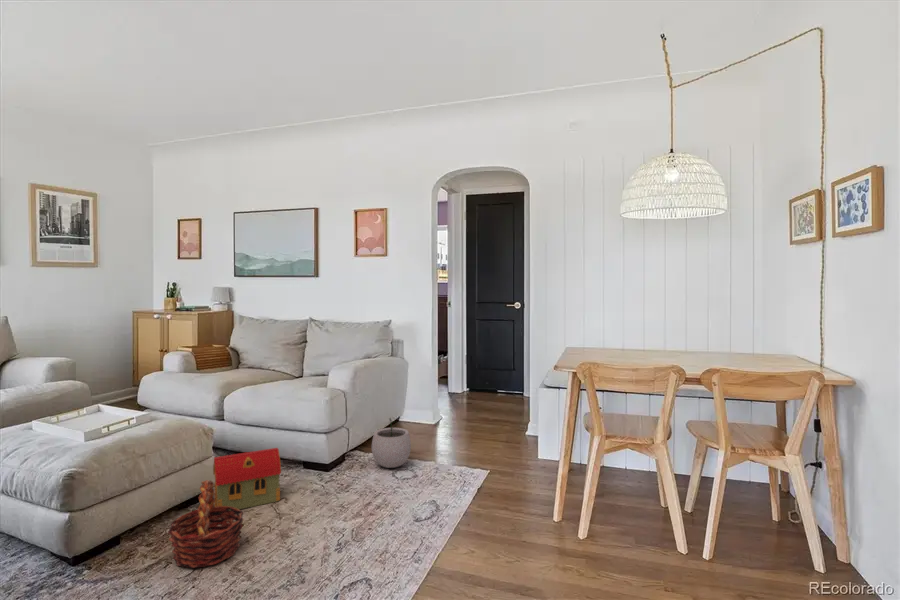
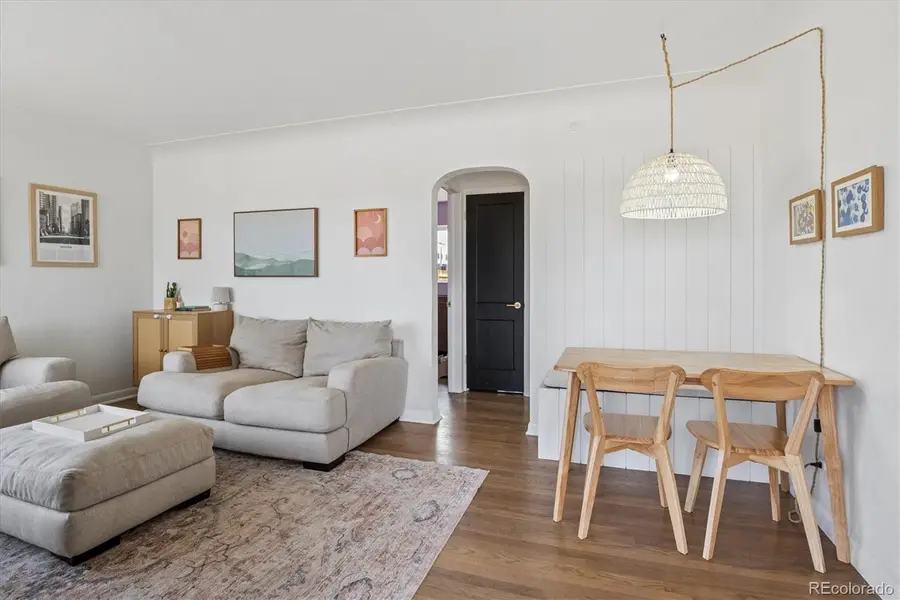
- plant pot [371,417,412,469]
- toy house [212,447,282,511]
- basket [167,479,245,569]
